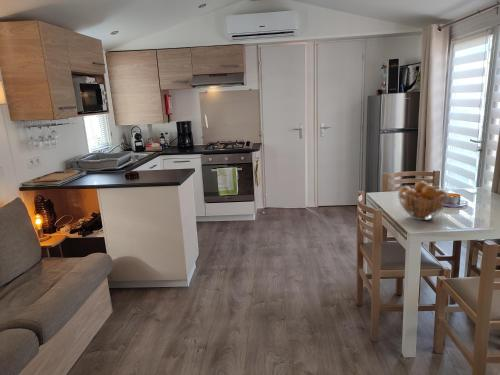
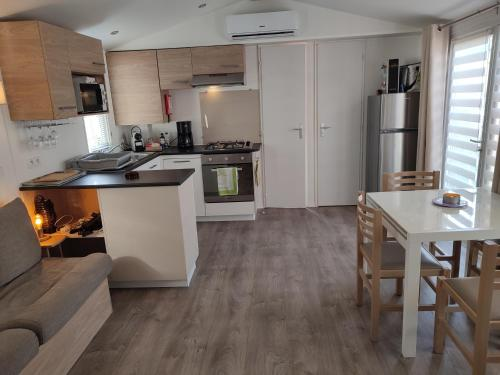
- fruit basket [397,180,450,221]
